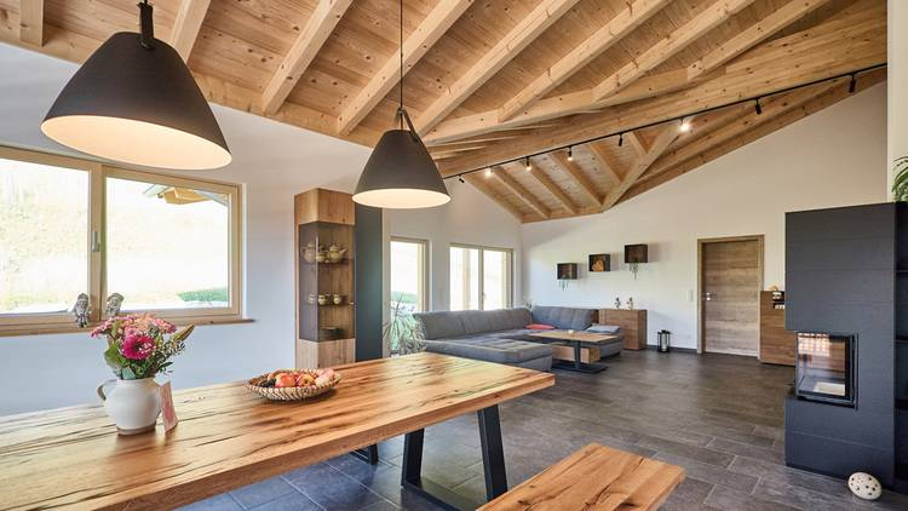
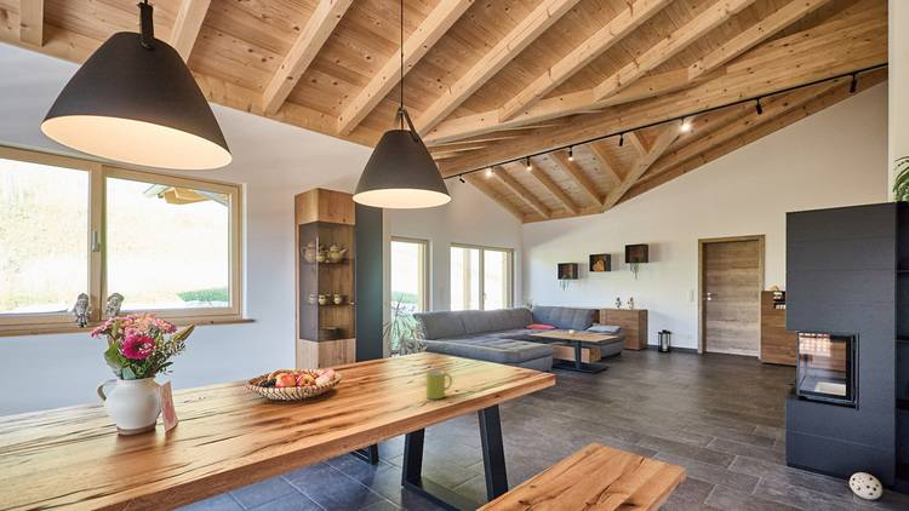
+ mug [424,369,453,401]
